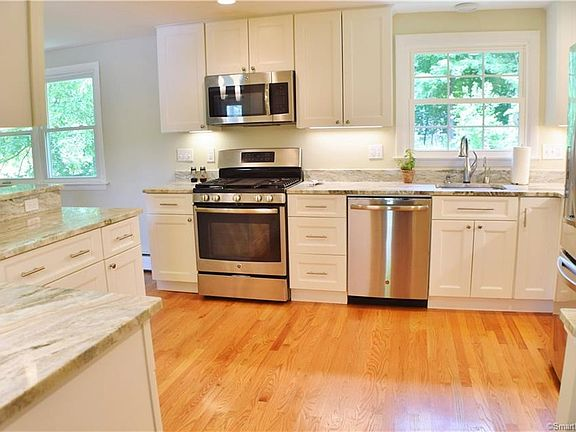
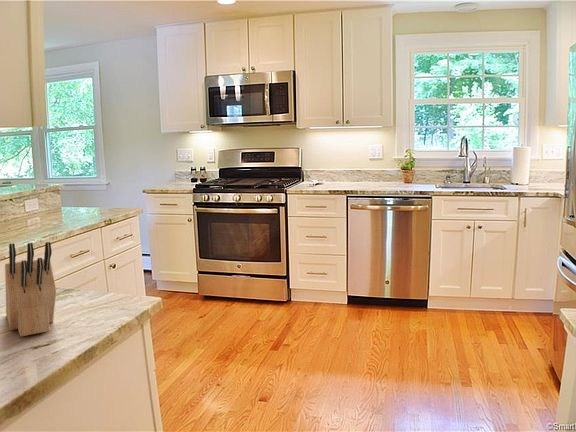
+ knife block [4,241,57,337]
